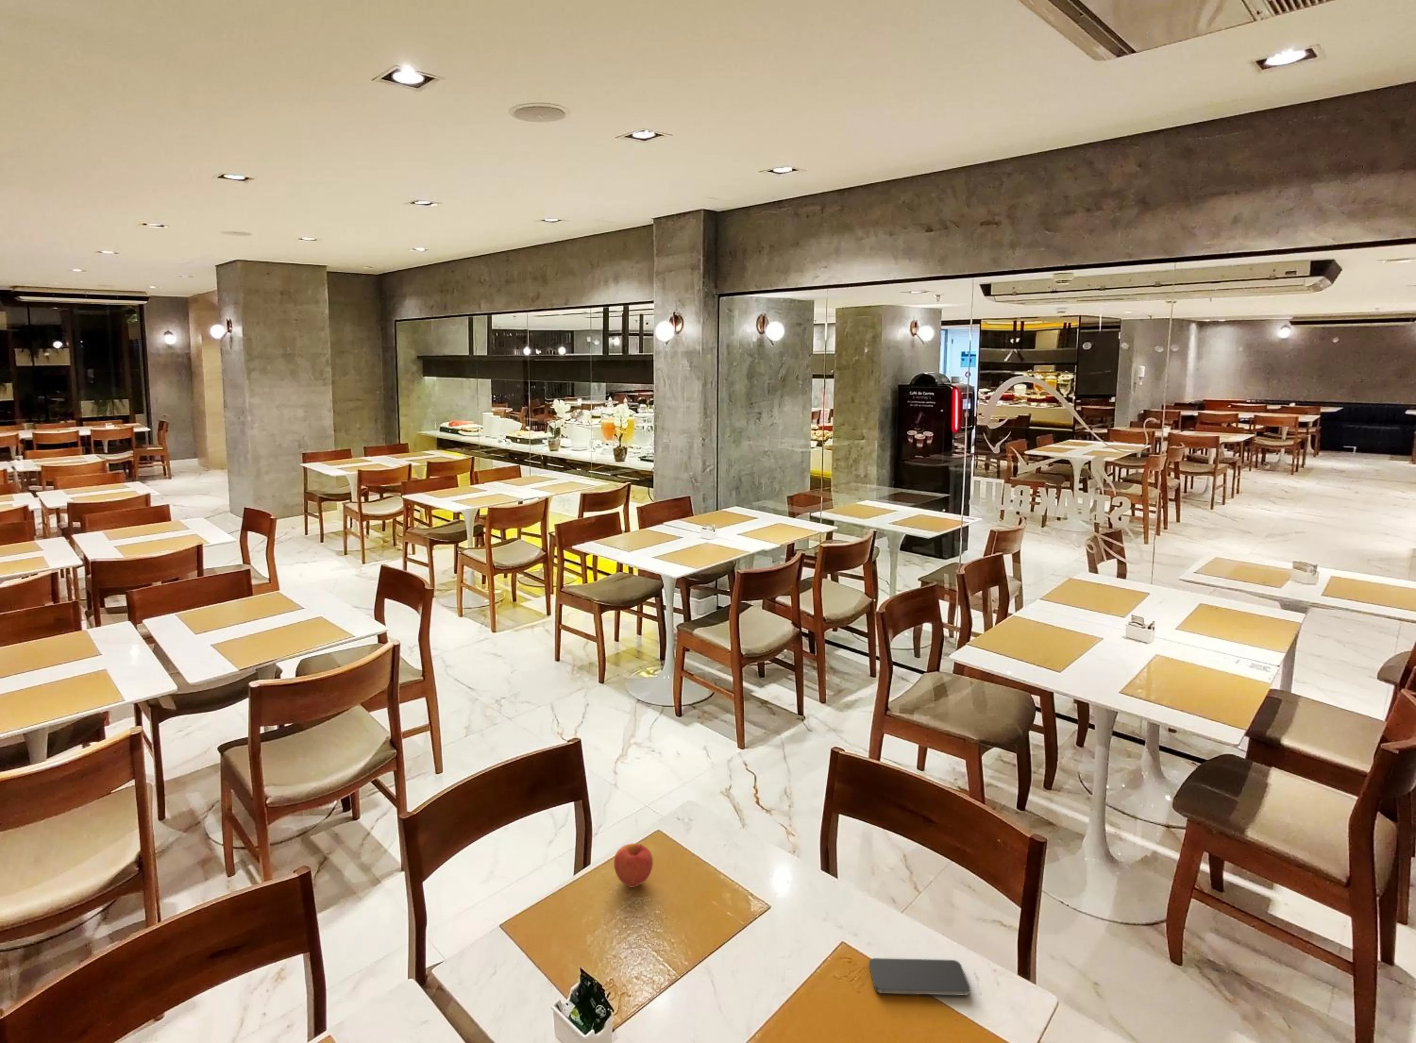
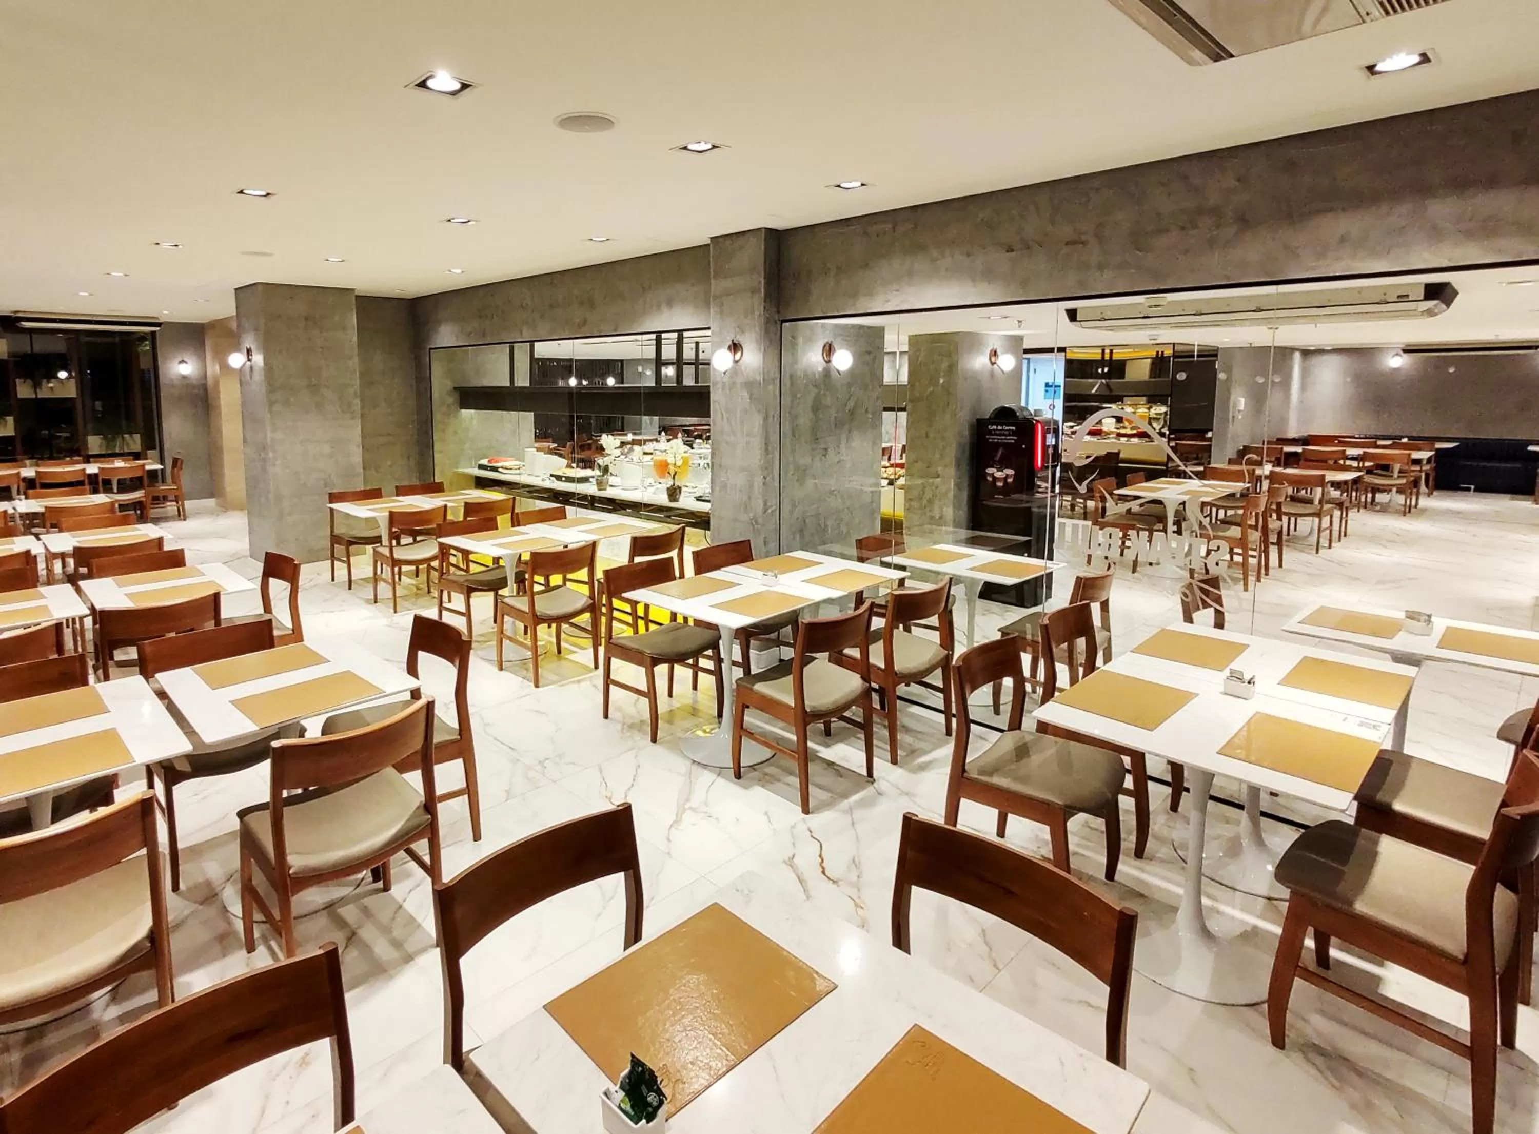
- smartphone [869,957,971,996]
- apple [613,843,653,888]
